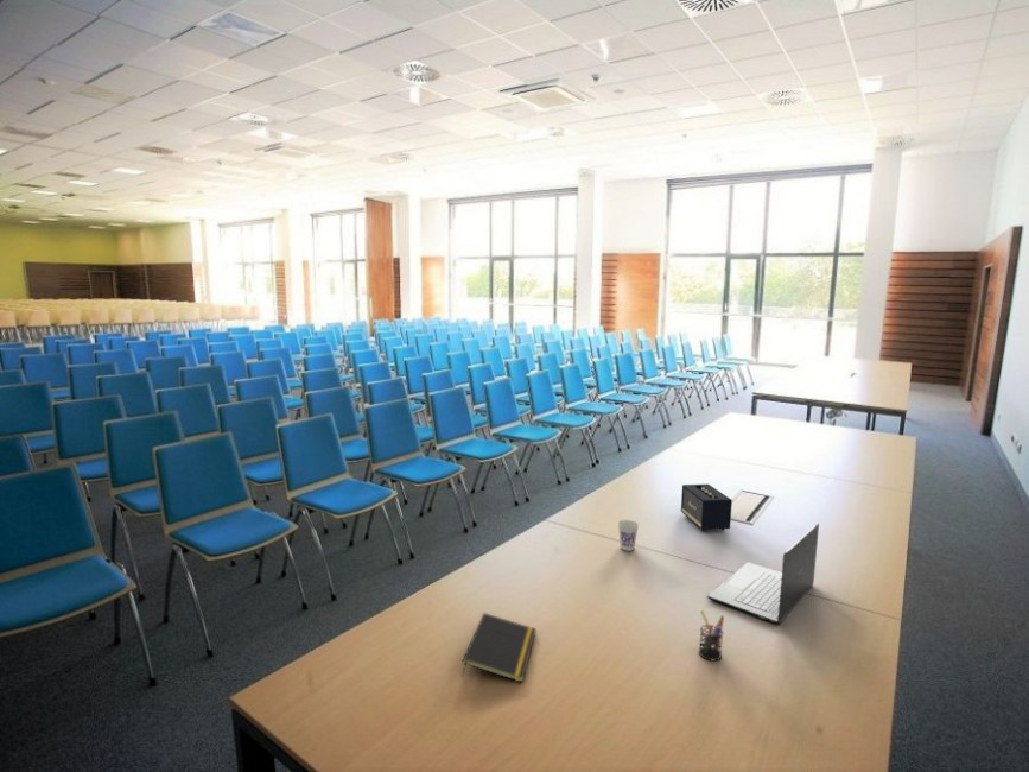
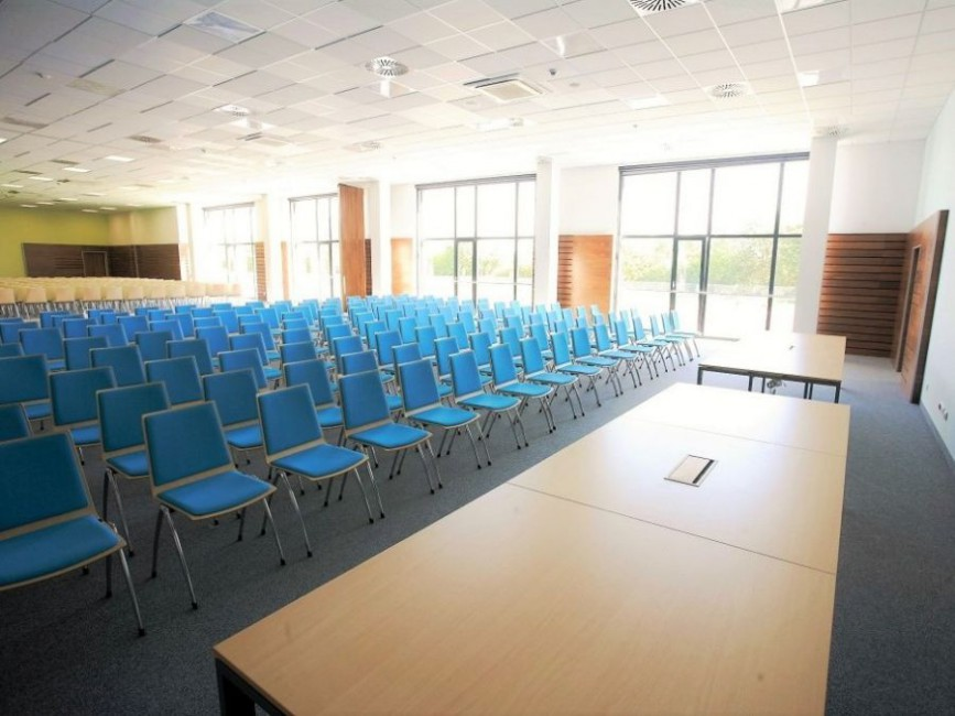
- notepad [460,612,538,683]
- laptop [706,523,820,625]
- pen holder [698,609,725,663]
- cup [617,519,640,552]
- speaker [680,483,733,532]
